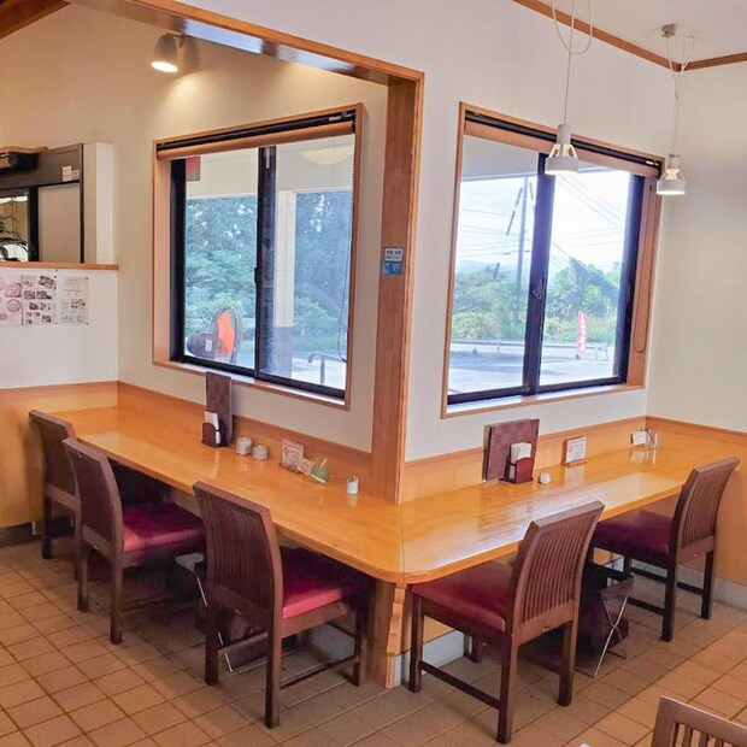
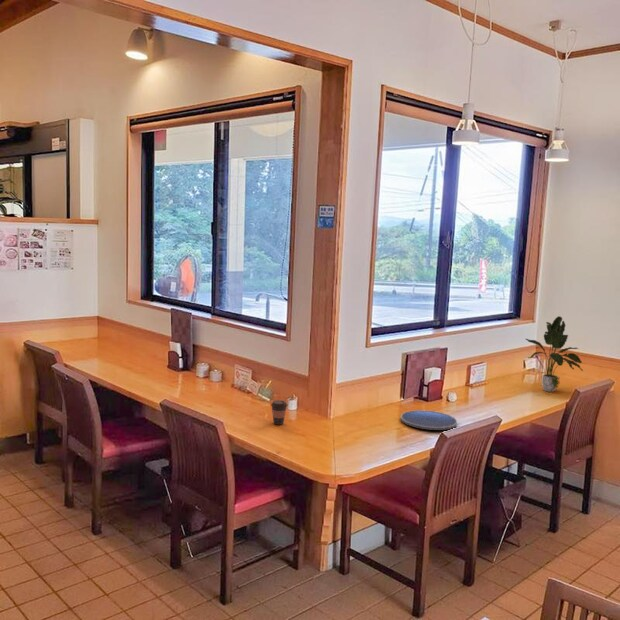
+ coffee cup [270,399,289,426]
+ potted plant [525,315,584,393]
+ plate [400,409,458,431]
